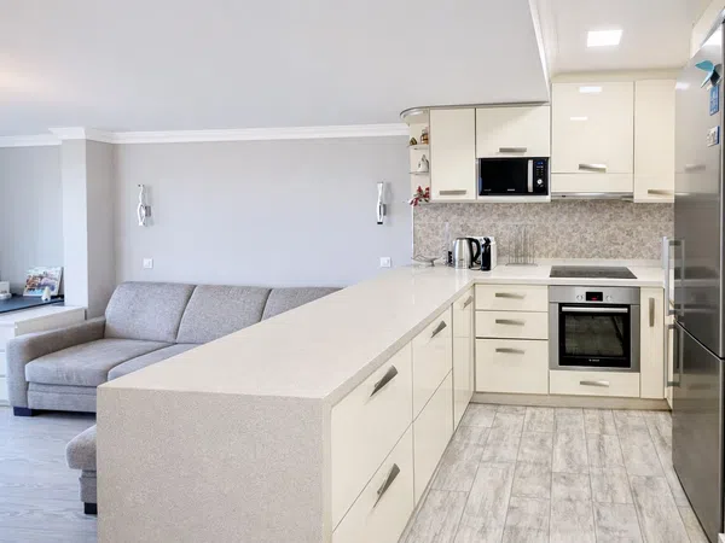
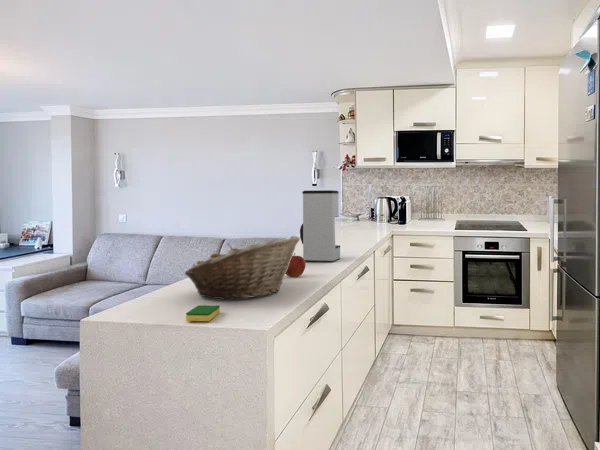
+ apple [285,252,307,278]
+ fruit basket [184,235,301,301]
+ coffee maker [299,189,341,263]
+ dish sponge [185,304,221,322]
